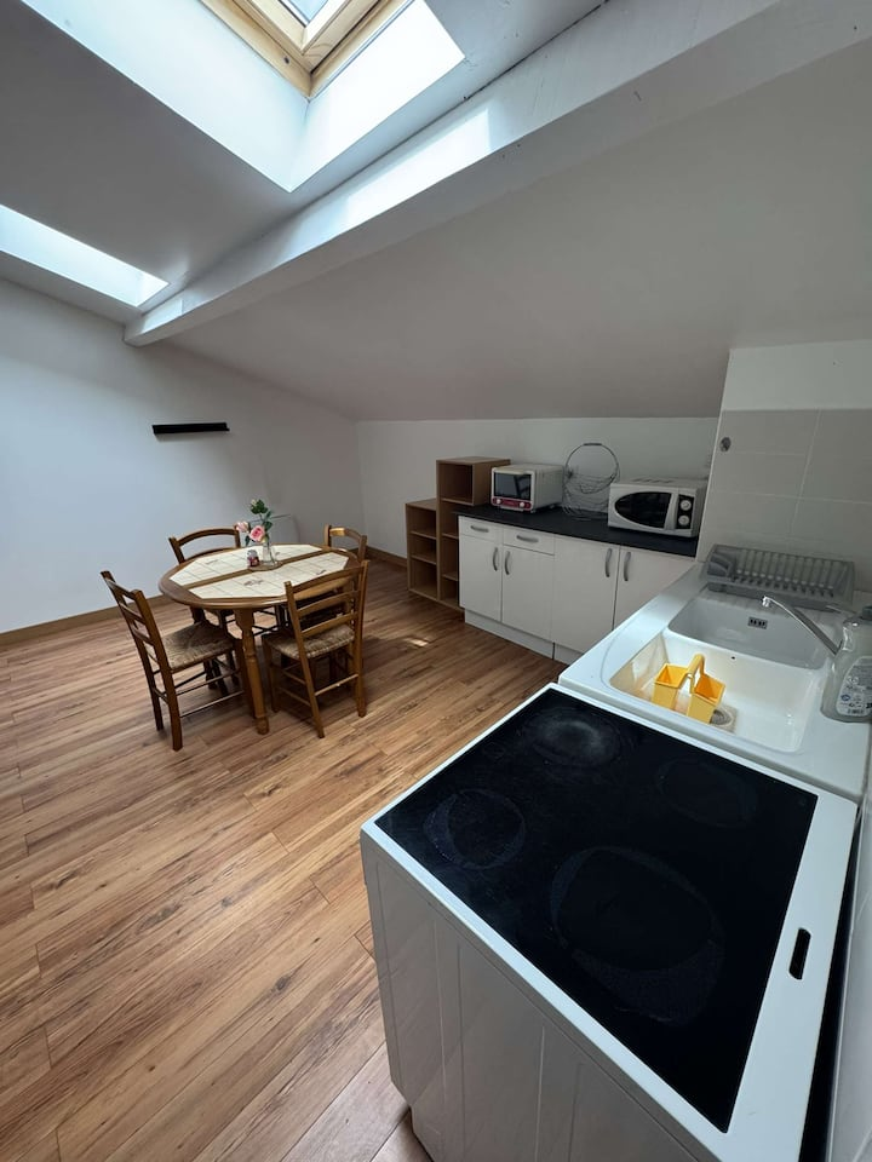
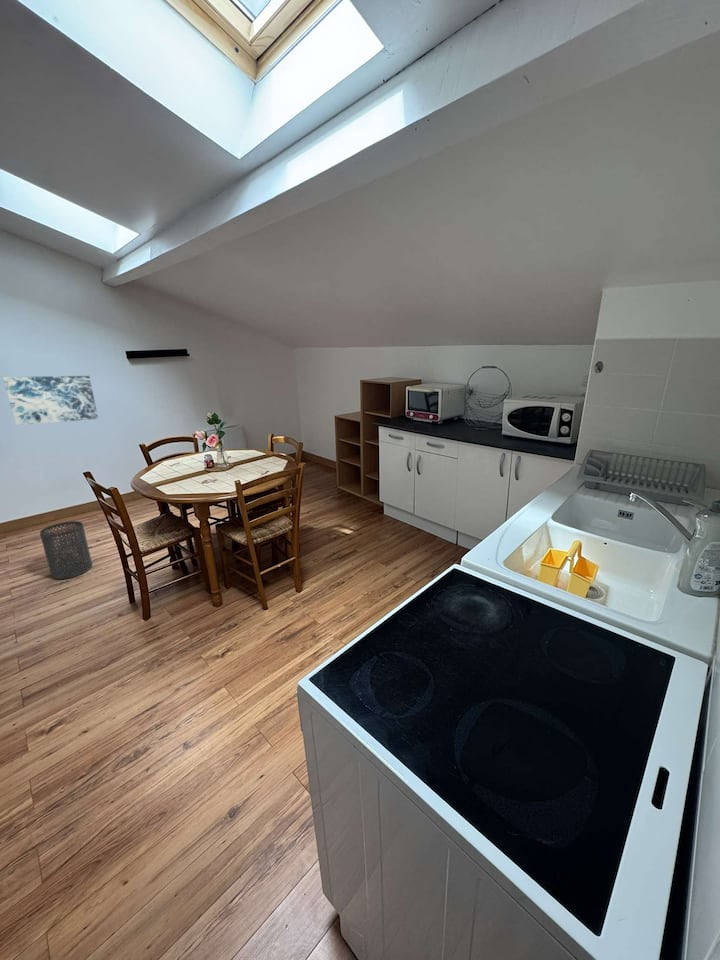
+ wall art [2,375,99,426]
+ trash can [39,520,93,580]
